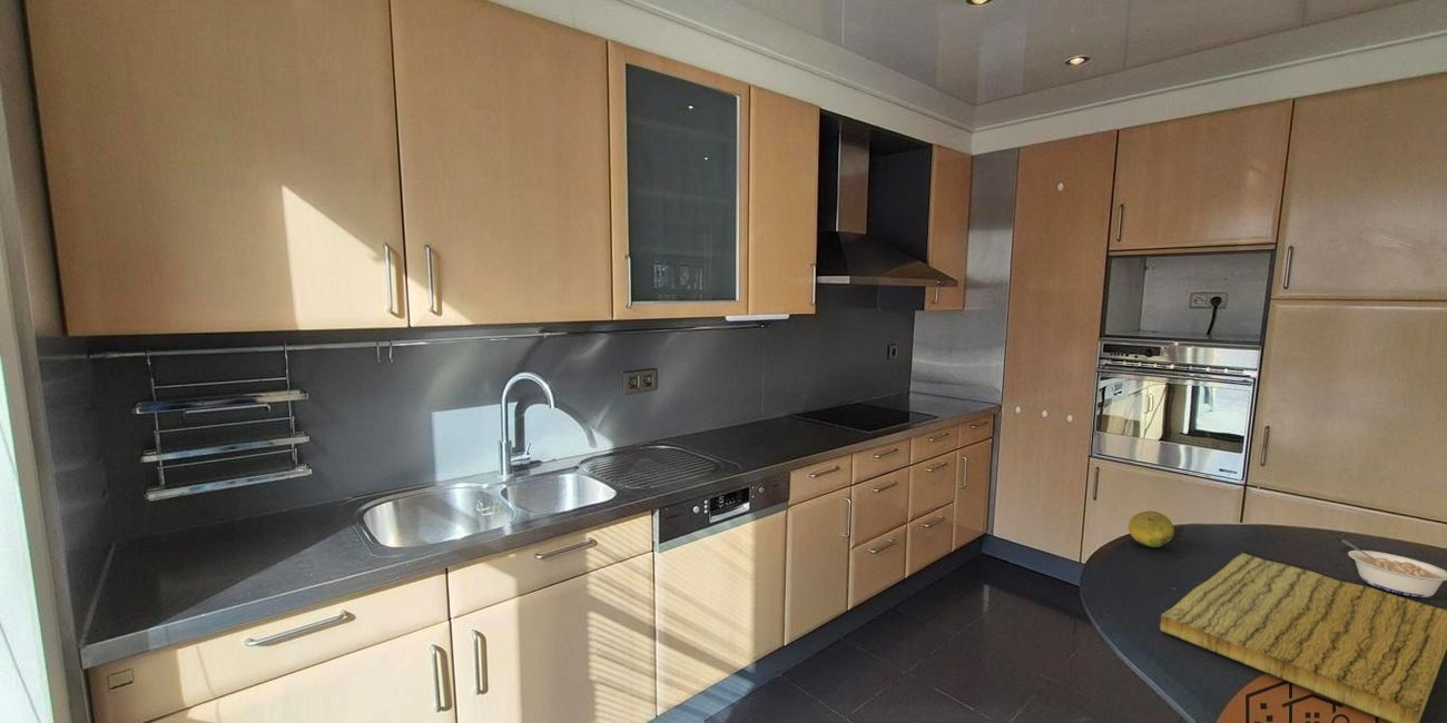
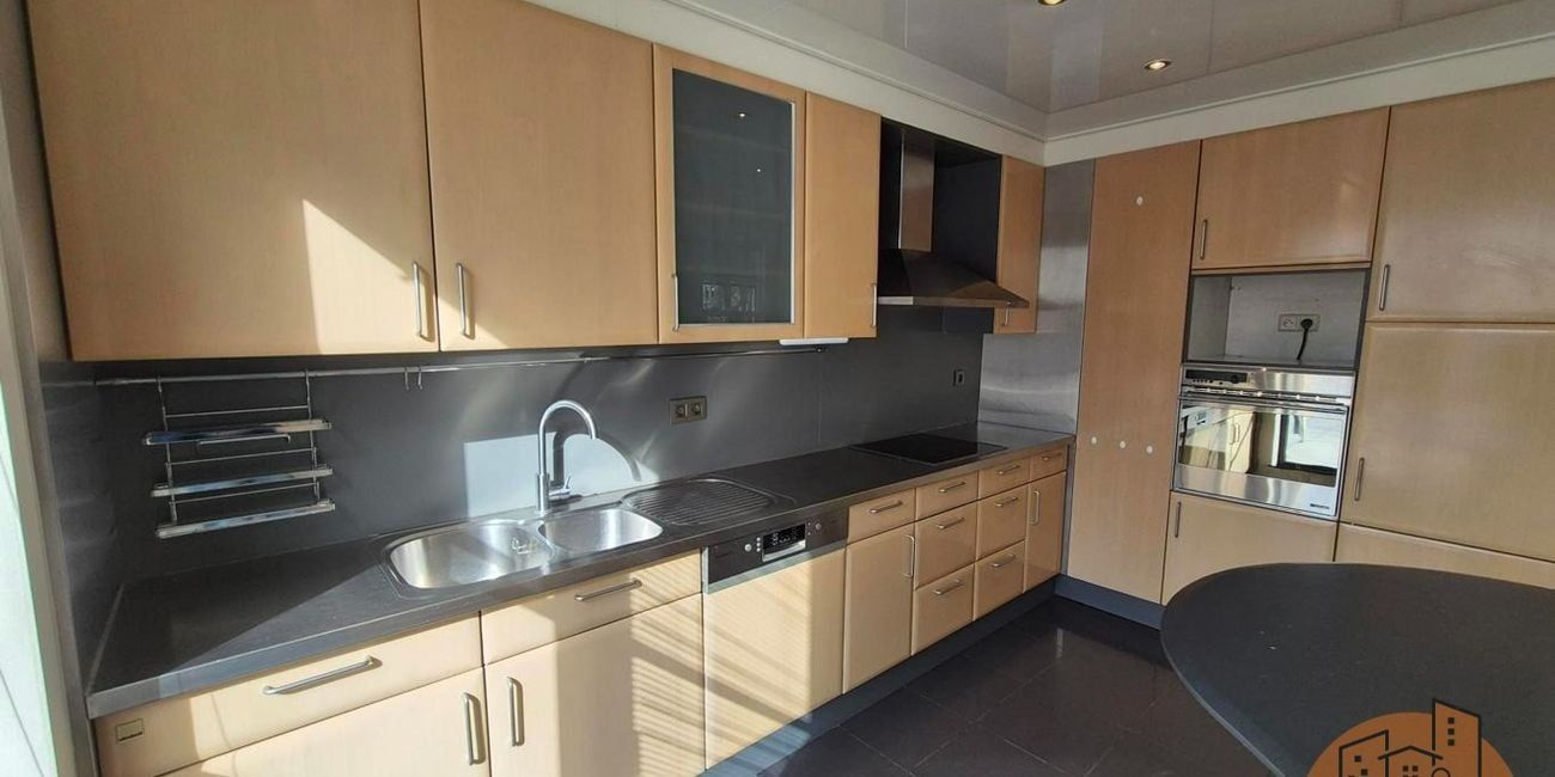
- legume [1340,538,1447,598]
- fruit [1128,509,1175,548]
- cutting board [1159,552,1447,723]
